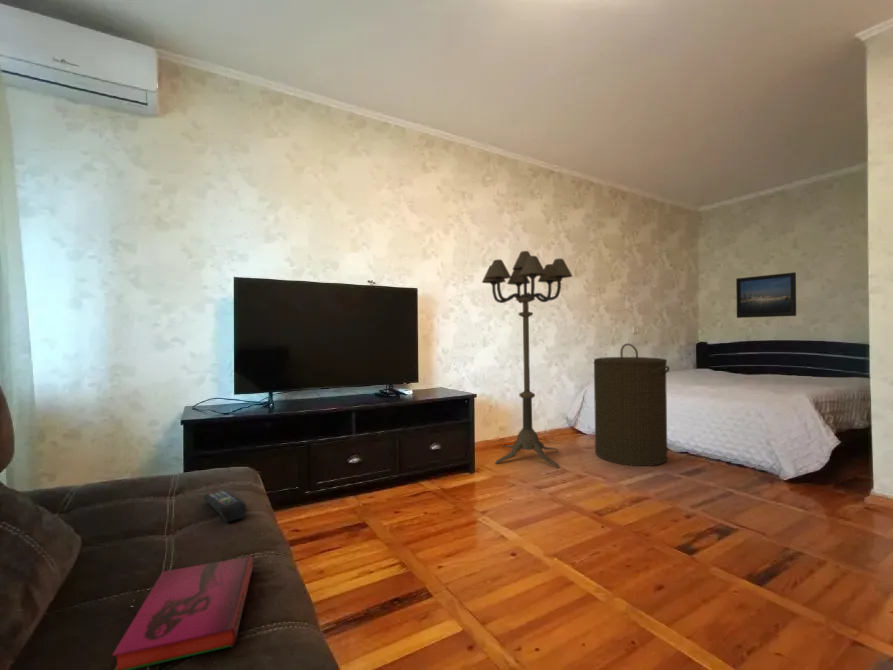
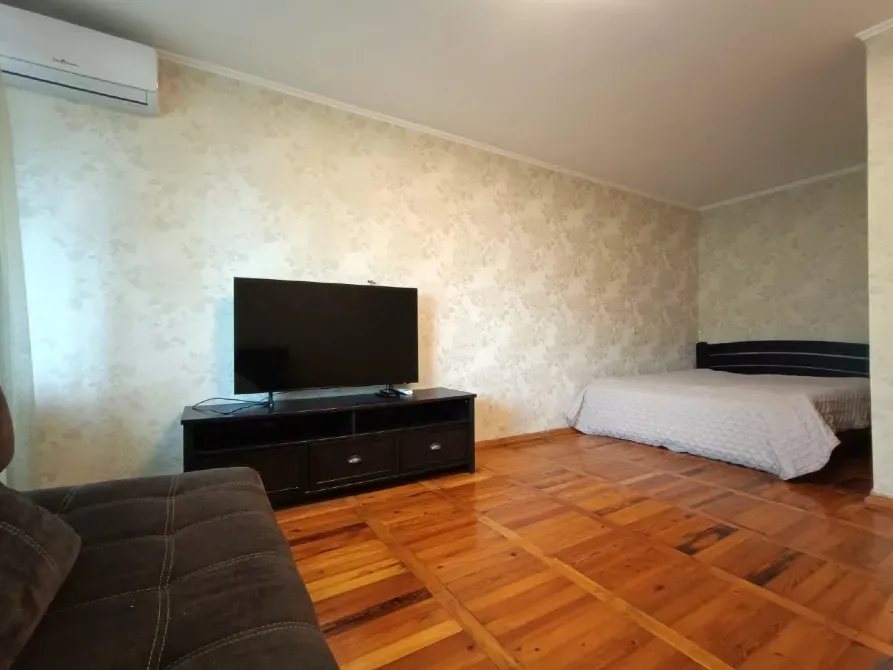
- remote control [203,489,247,523]
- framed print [735,271,797,319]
- hardback book [111,555,254,670]
- laundry hamper [592,343,670,467]
- floor lamp [481,250,573,469]
